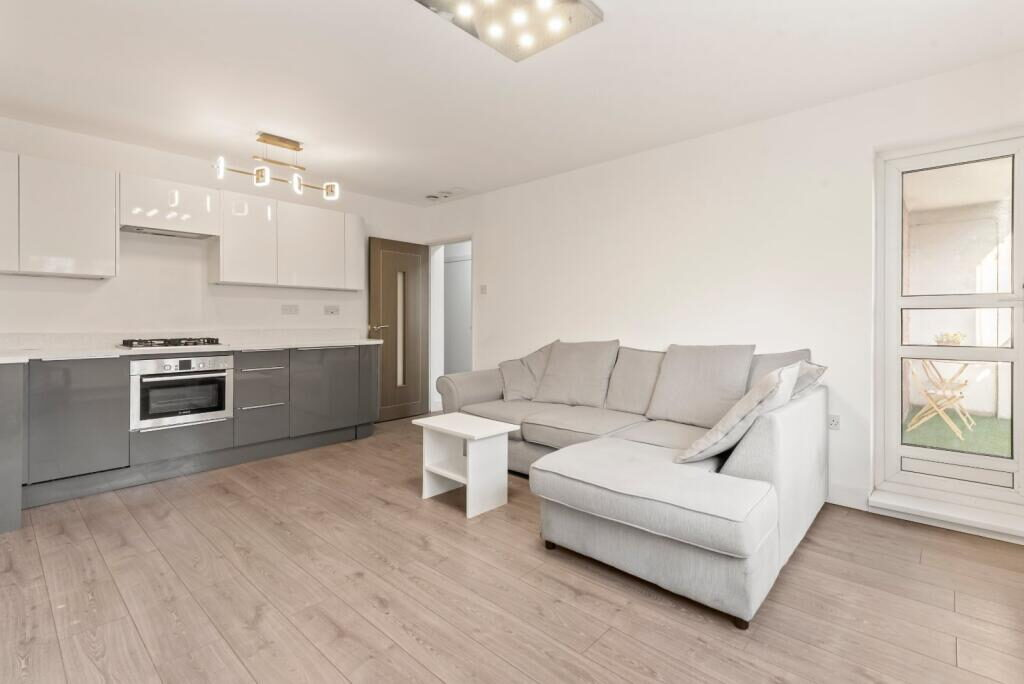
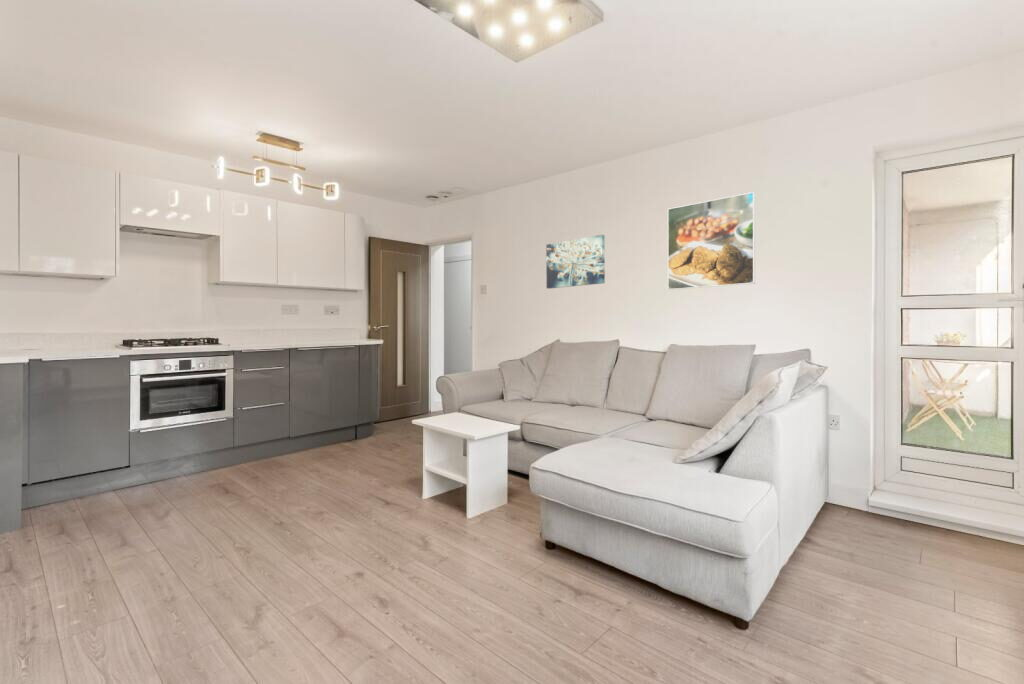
+ wall art [545,234,606,290]
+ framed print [667,191,756,291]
